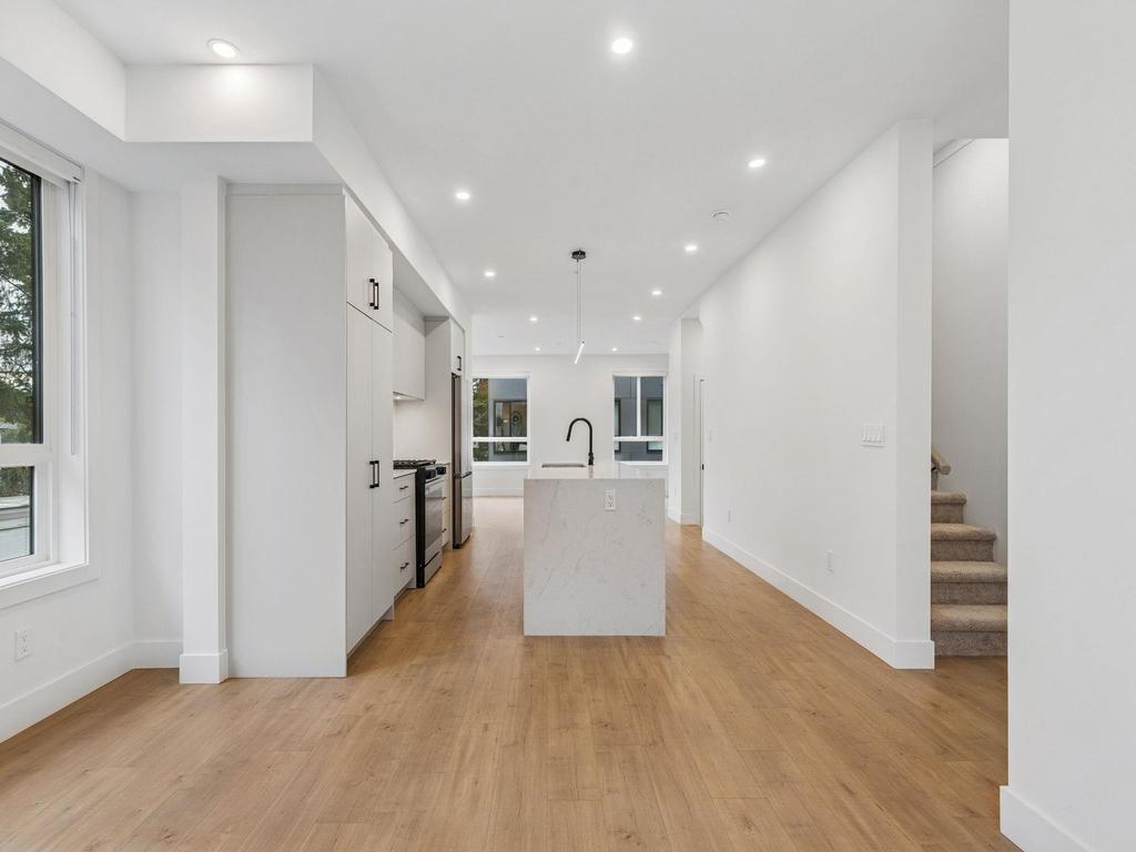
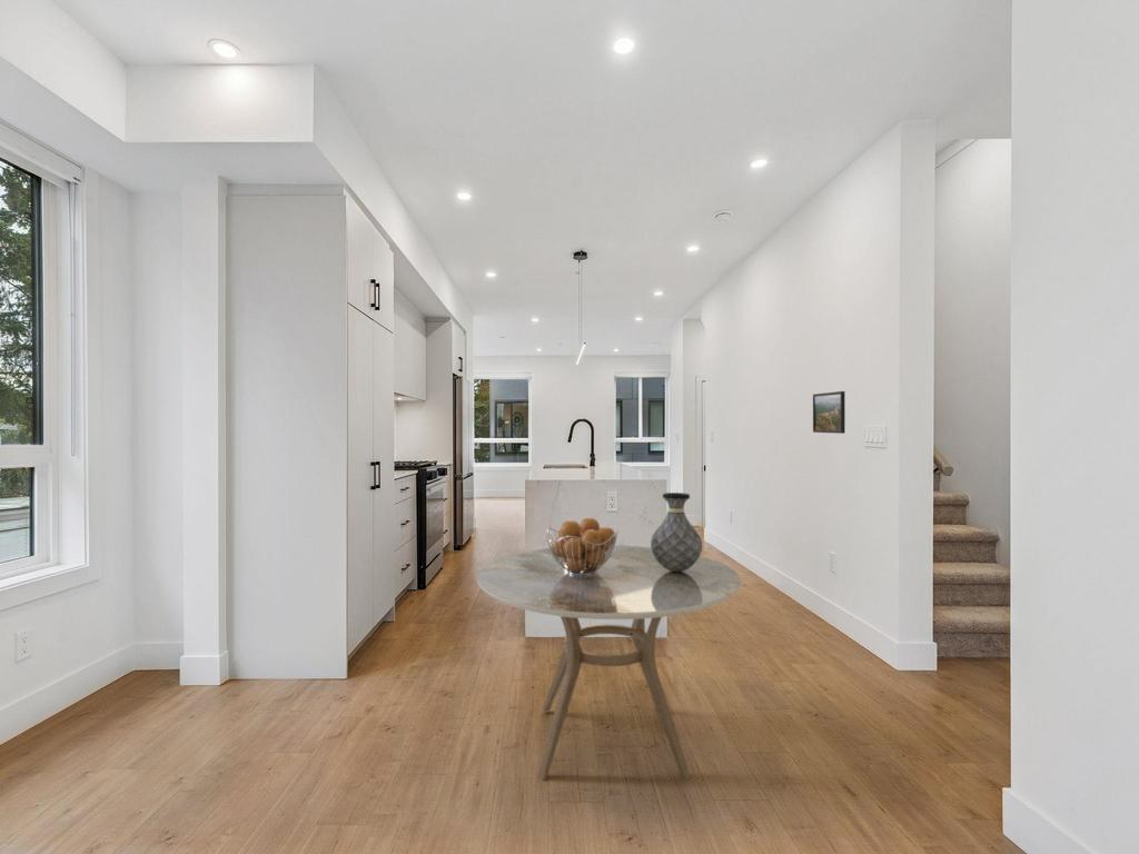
+ dining table [476,544,742,782]
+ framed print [812,390,846,435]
+ fruit basket [545,516,618,576]
+ vase [650,491,704,572]
